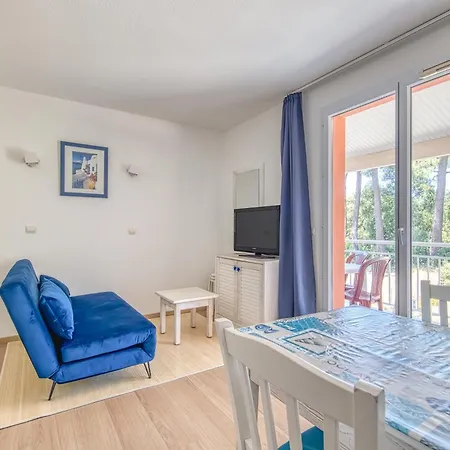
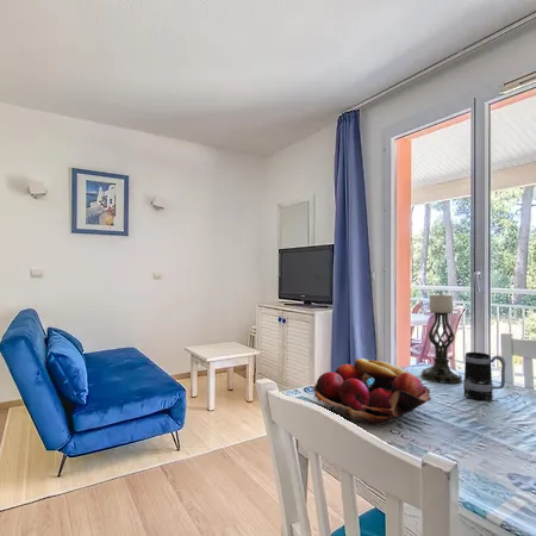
+ fruit basket [312,357,432,426]
+ candle holder [420,289,463,385]
+ mug [462,351,506,401]
